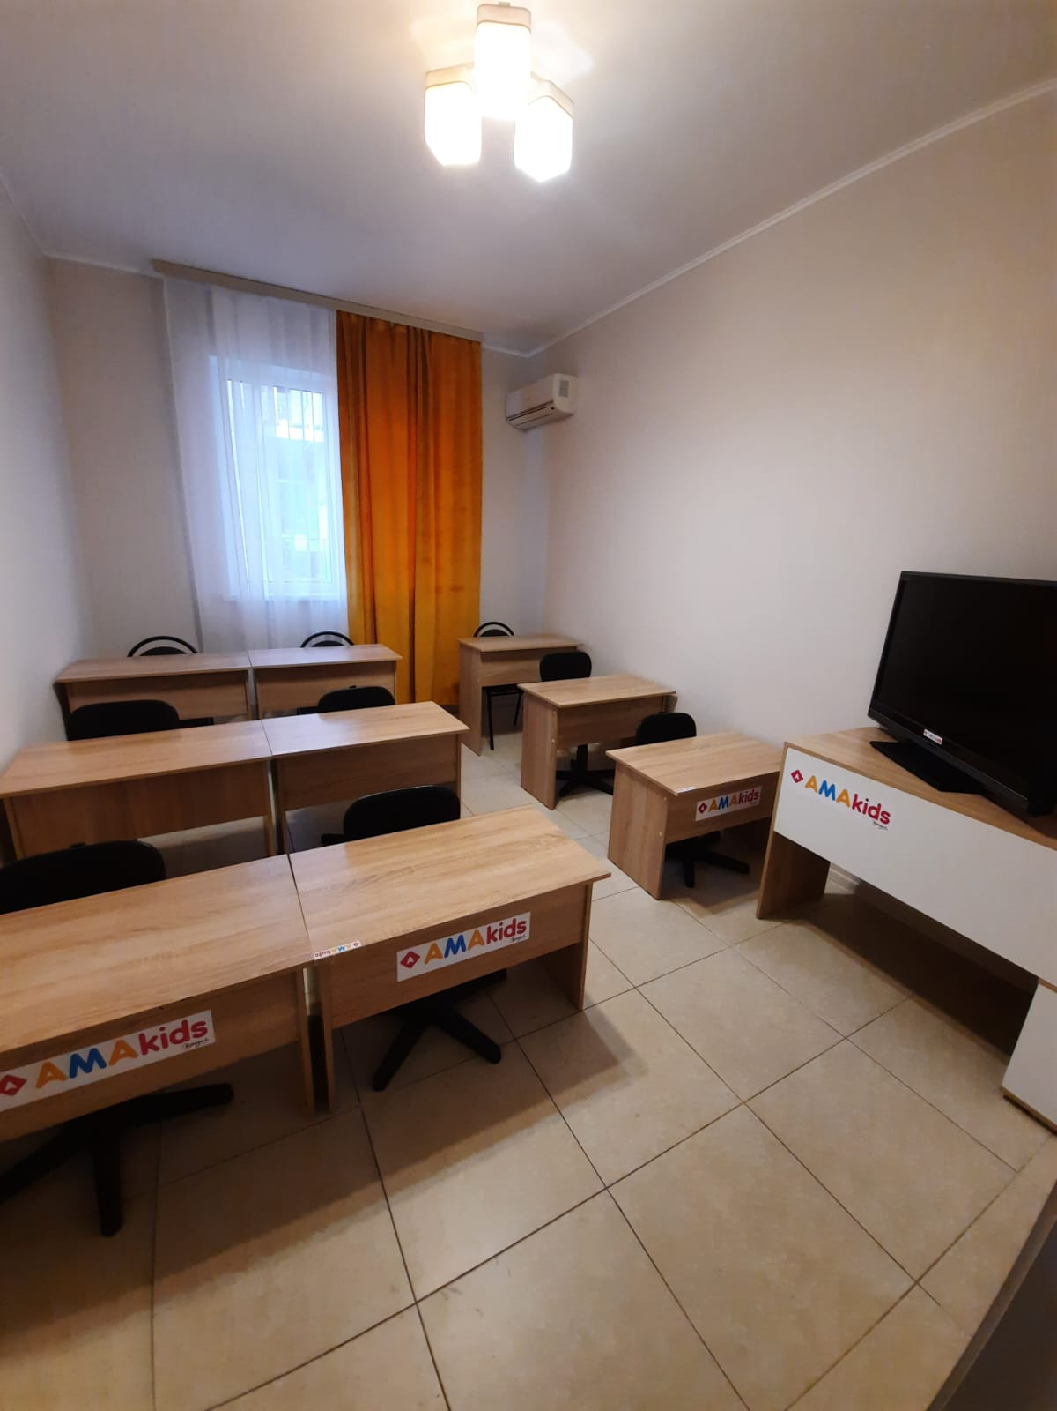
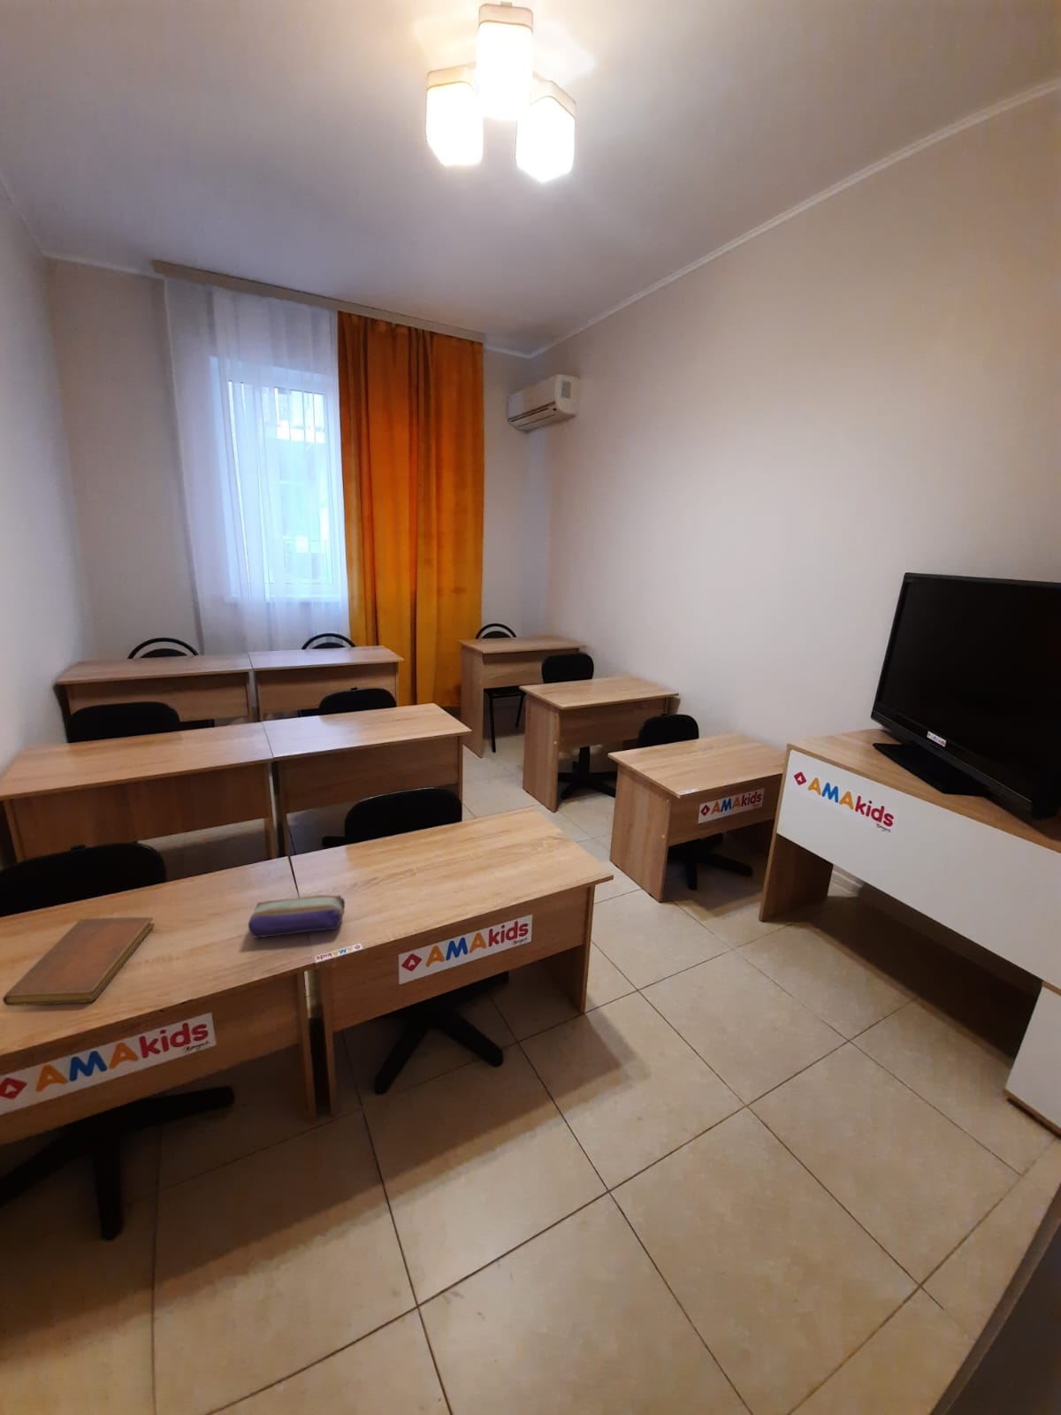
+ pencil case [247,894,345,939]
+ notebook [2,916,155,1006]
